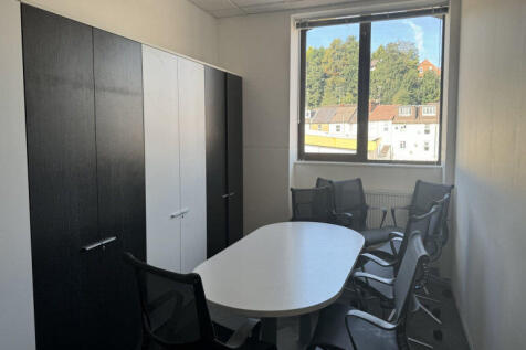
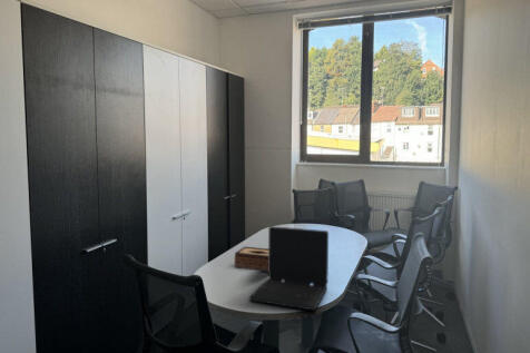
+ tissue box [234,246,268,273]
+ laptop [248,225,330,312]
